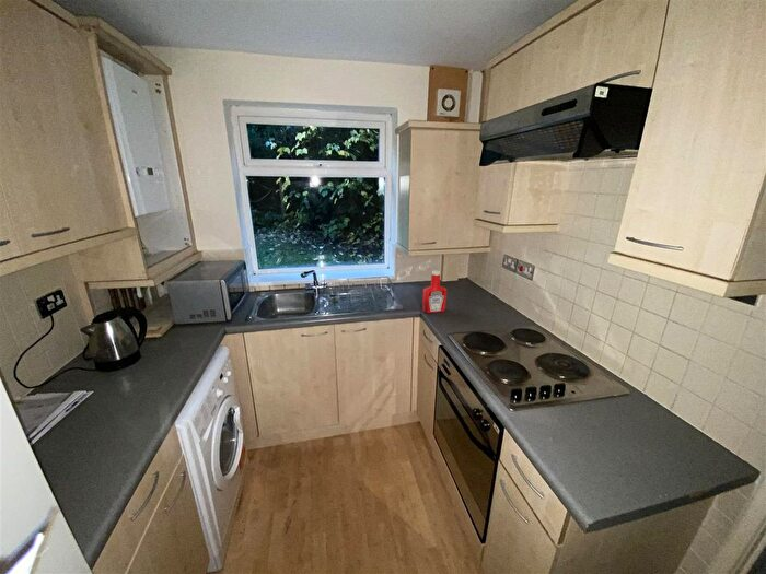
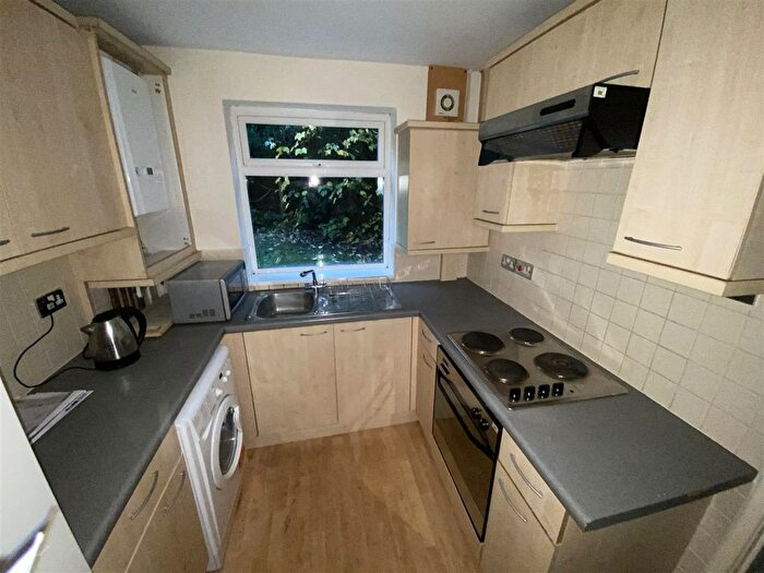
- soap bottle [421,269,448,314]
